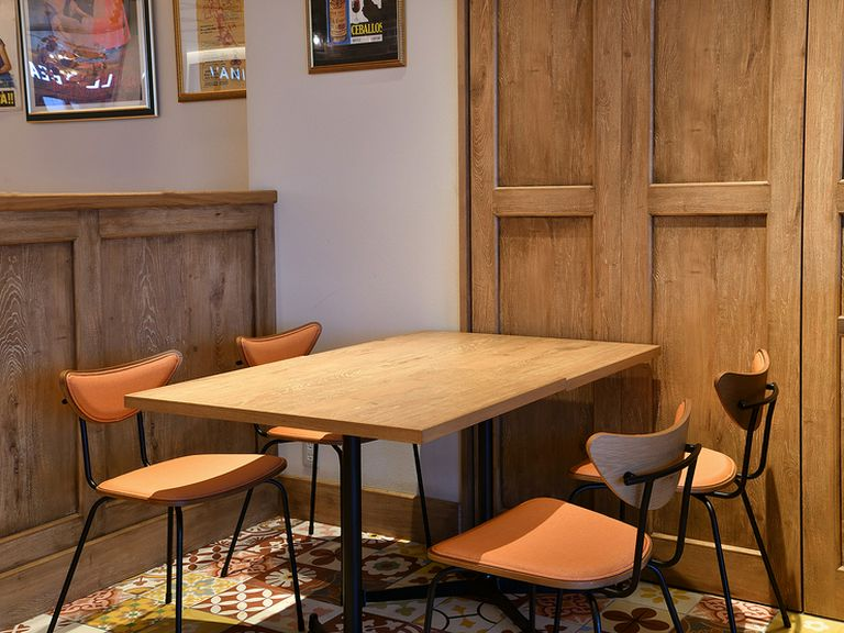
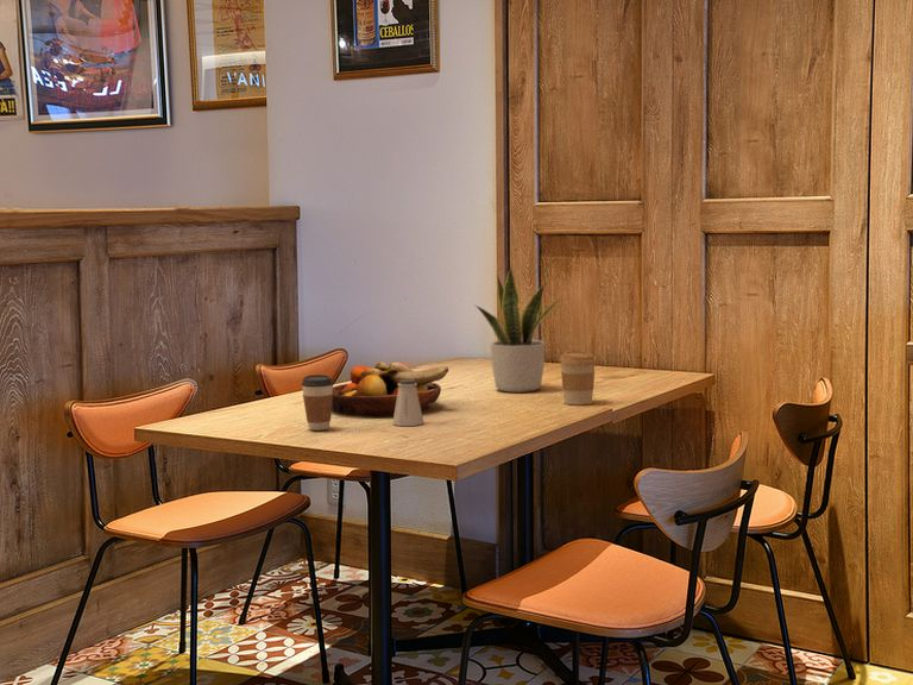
+ saltshaker [391,379,424,427]
+ coffee cup [559,350,598,406]
+ potted plant [473,265,563,394]
+ fruit bowl [332,362,449,417]
+ coffee cup [301,373,335,432]
